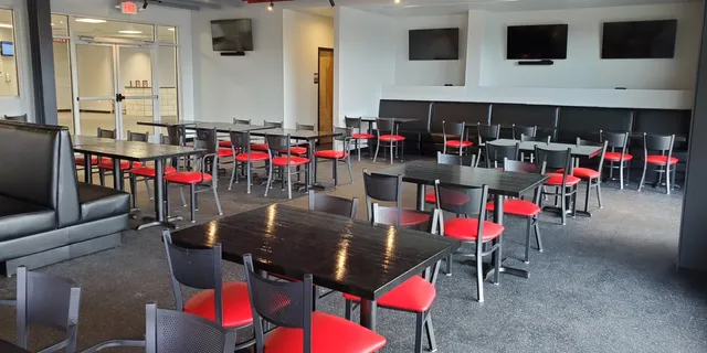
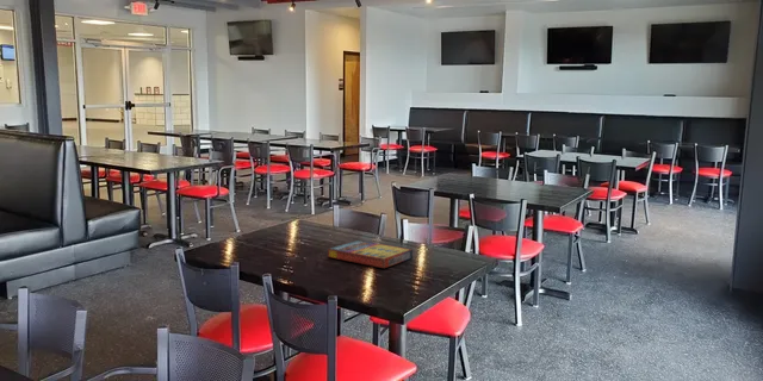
+ game compilation box [327,239,414,269]
